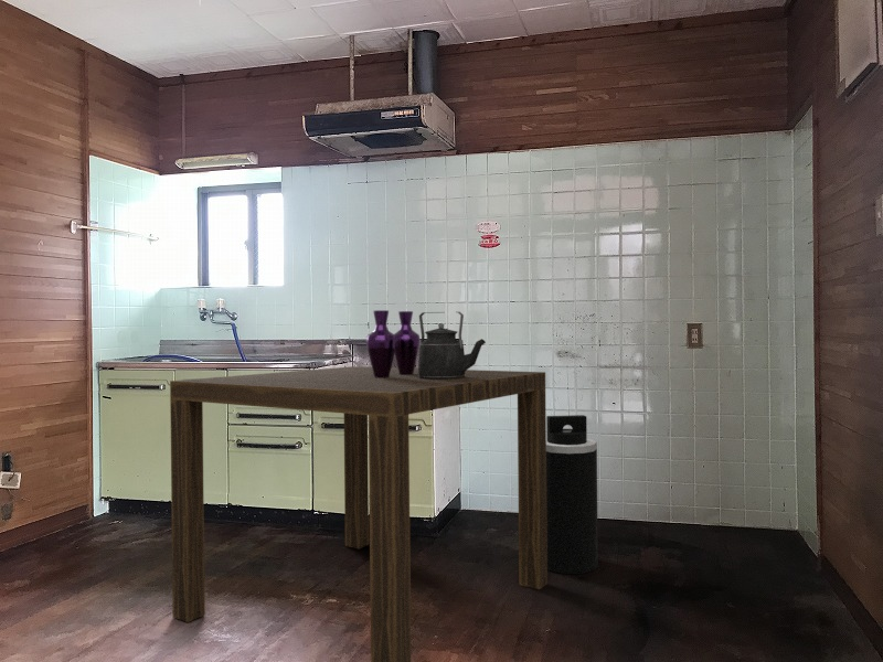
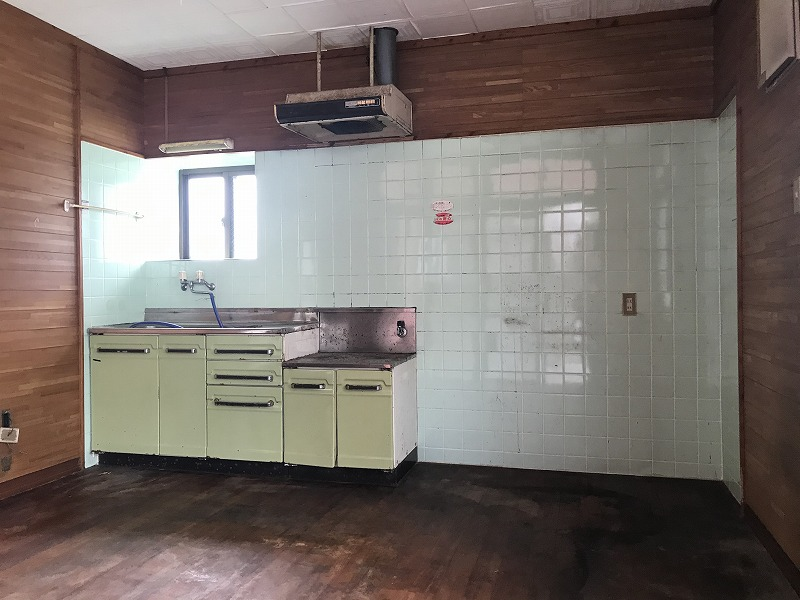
- vase [365,309,422,378]
- dining table [169,365,549,662]
- kettle [417,311,487,380]
- trash can [545,414,599,575]
